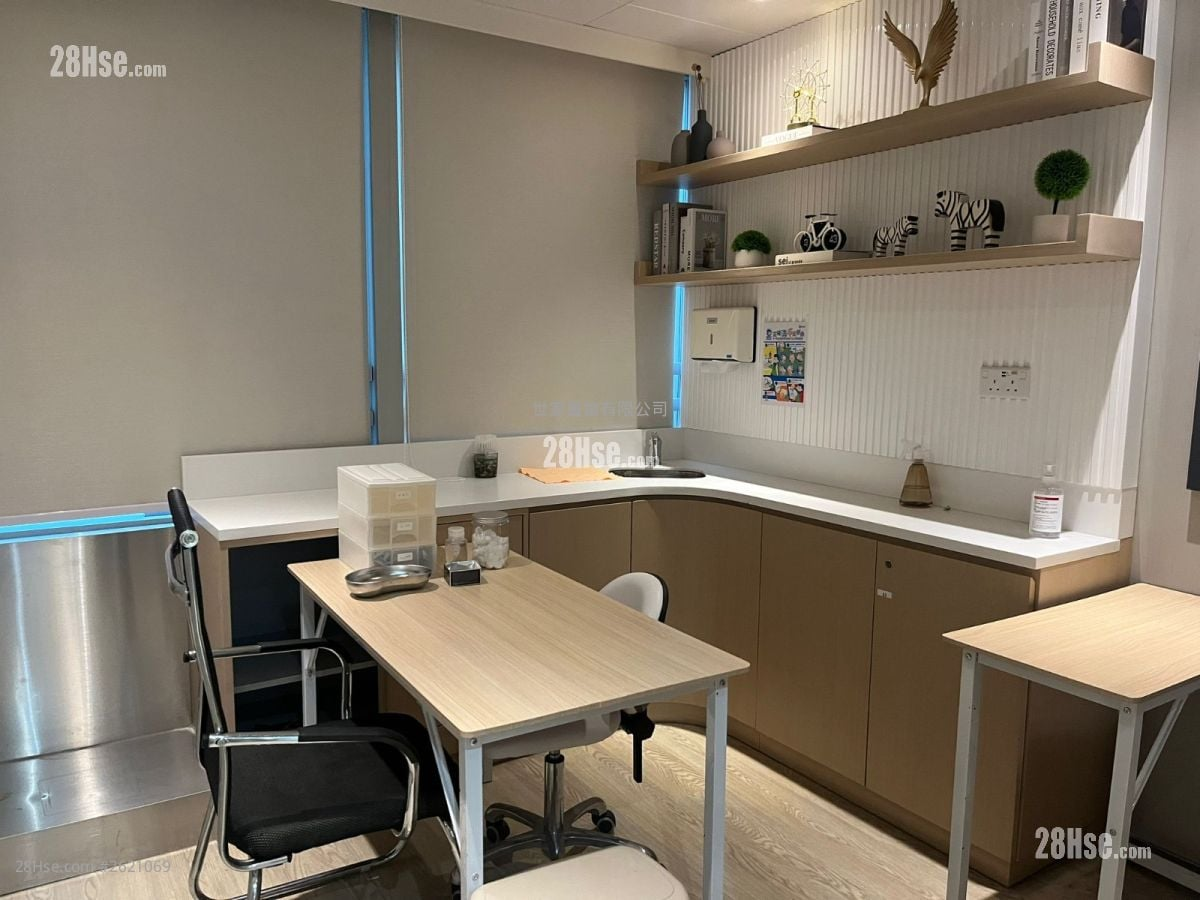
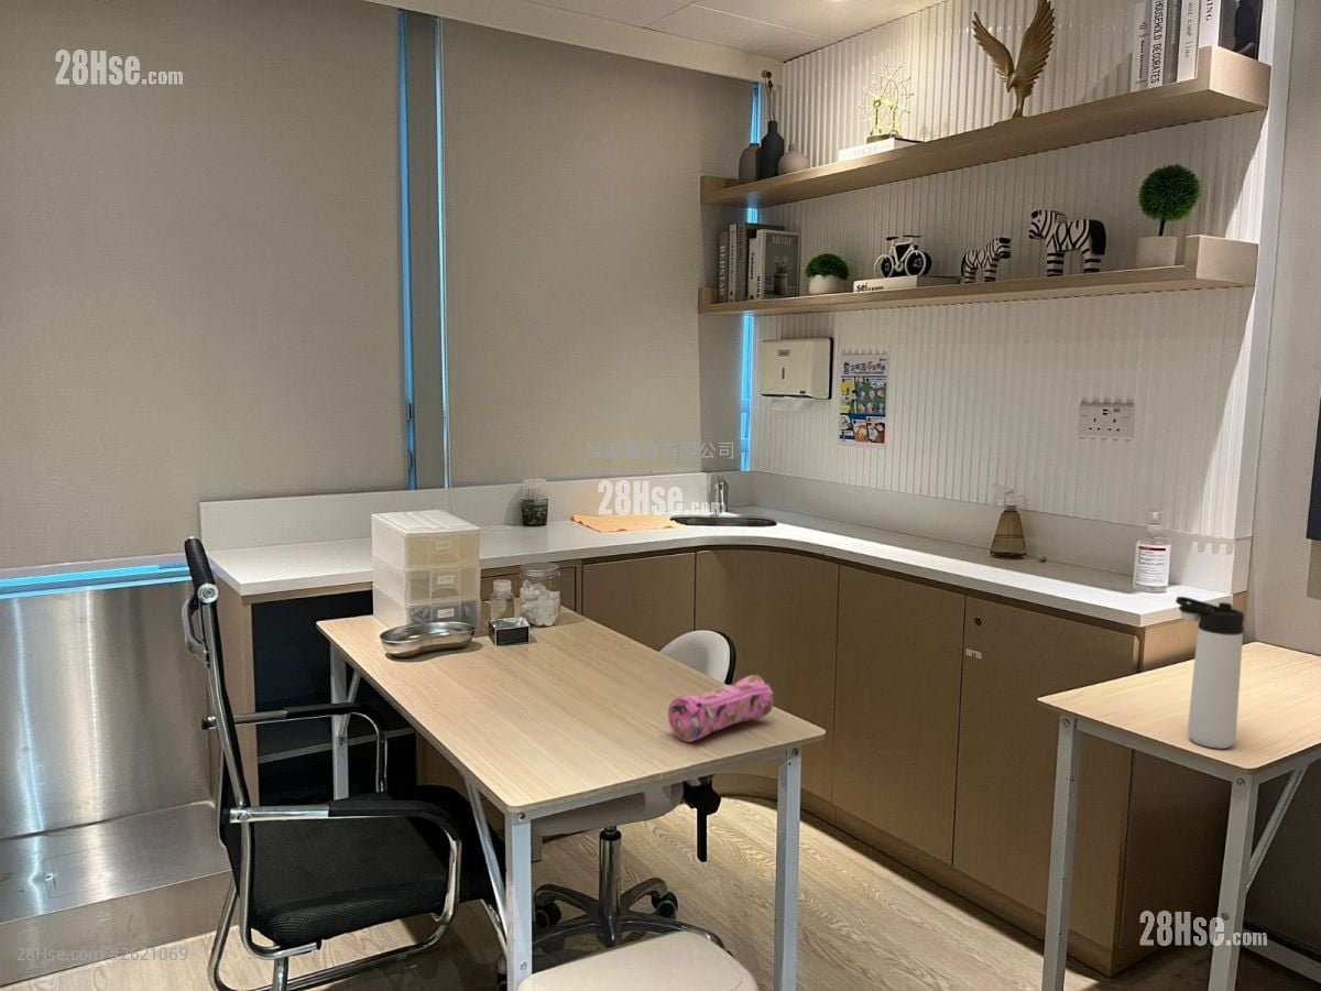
+ thermos bottle [1175,596,1245,750]
+ pencil case [667,674,775,743]
